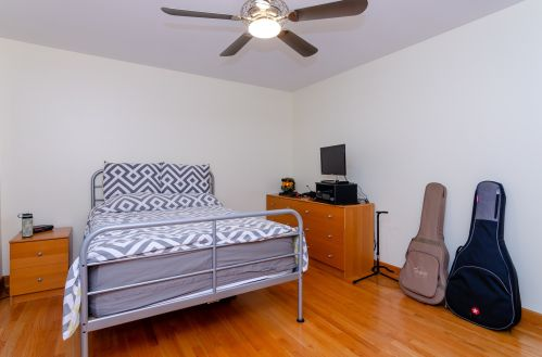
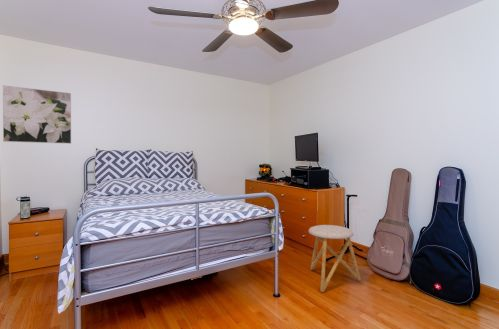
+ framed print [2,84,72,145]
+ stool [308,224,362,293]
